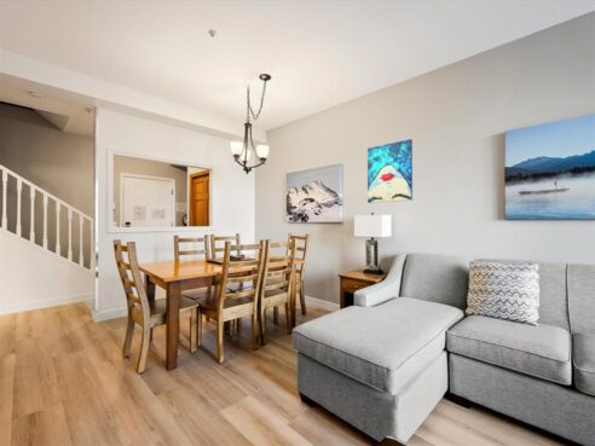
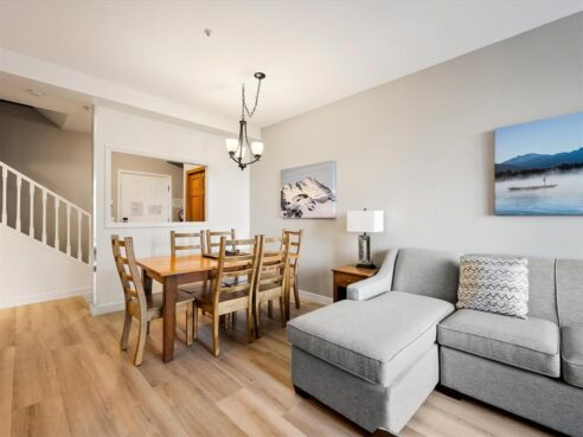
- wall art [366,138,414,204]
